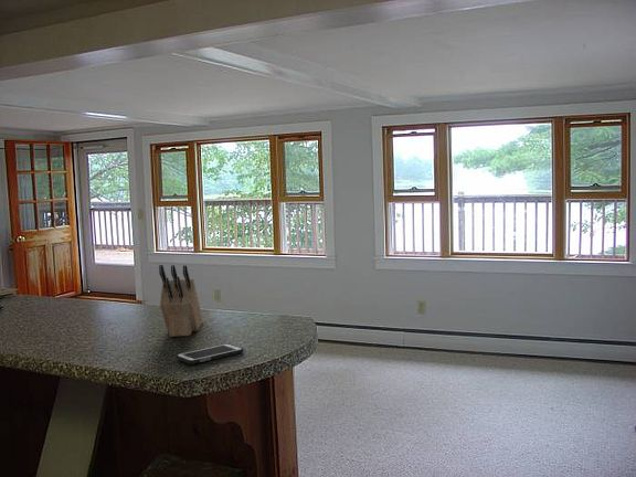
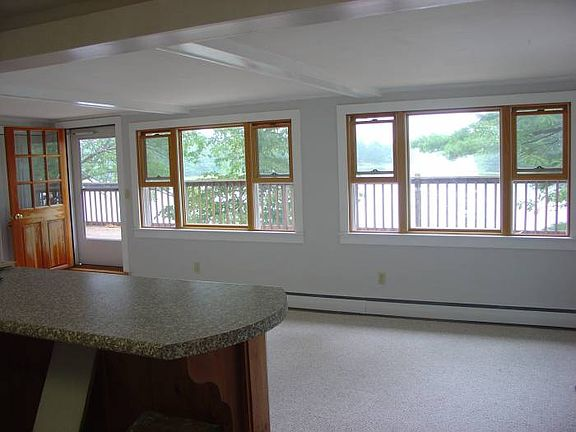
- cell phone [176,342,245,365]
- knife block [158,264,204,338]
